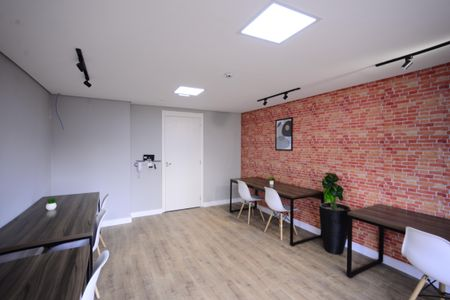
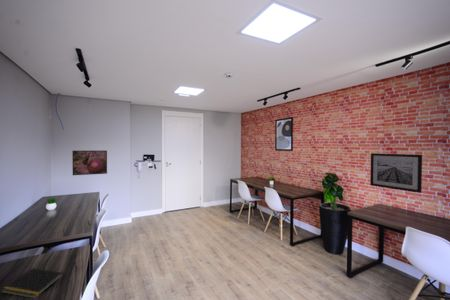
+ notepad [0,267,64,299]
+ wall art [369,152,423,194]
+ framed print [71,150,108,176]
